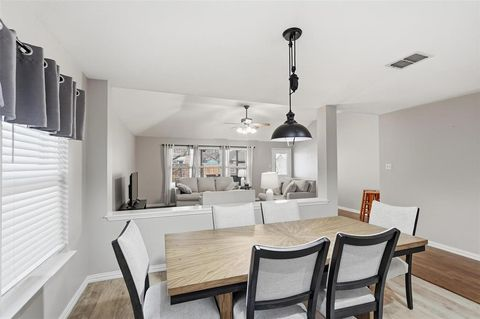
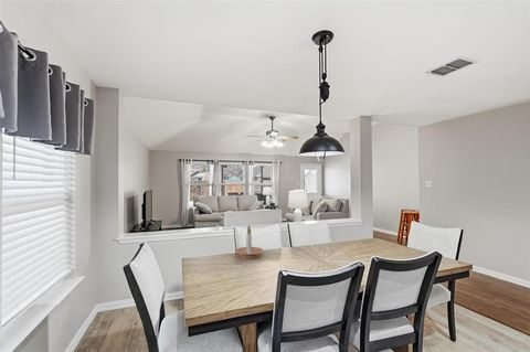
+ candle holder [234,225,264,259]
